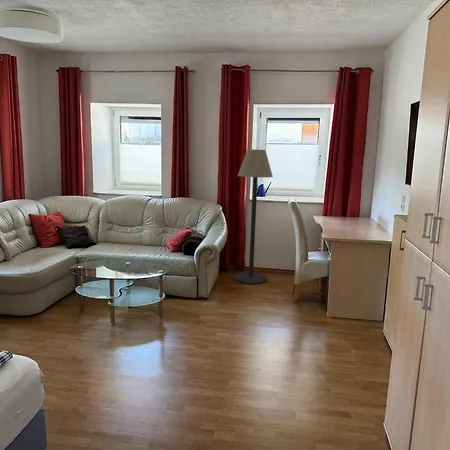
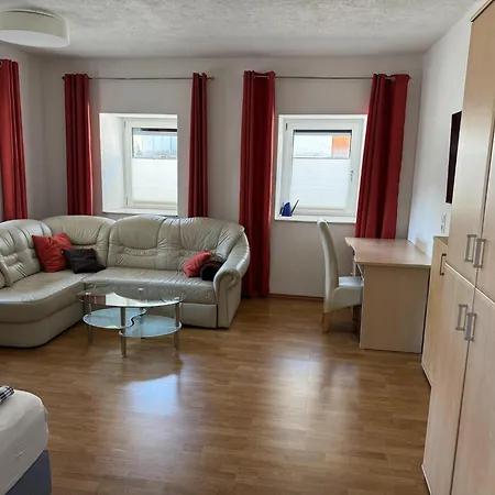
- floor lamp [234,148,274,285]
